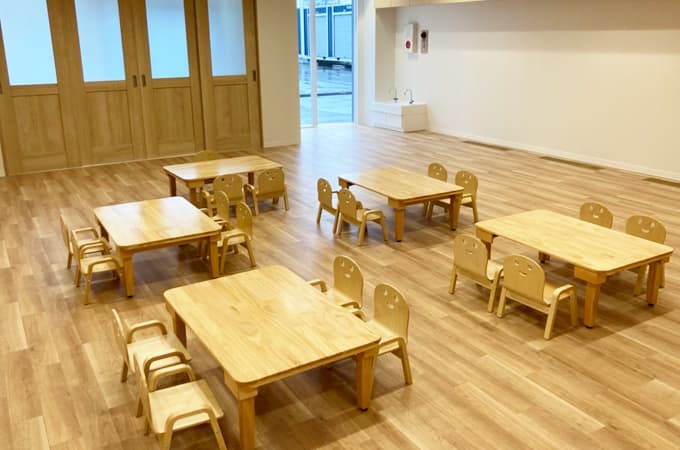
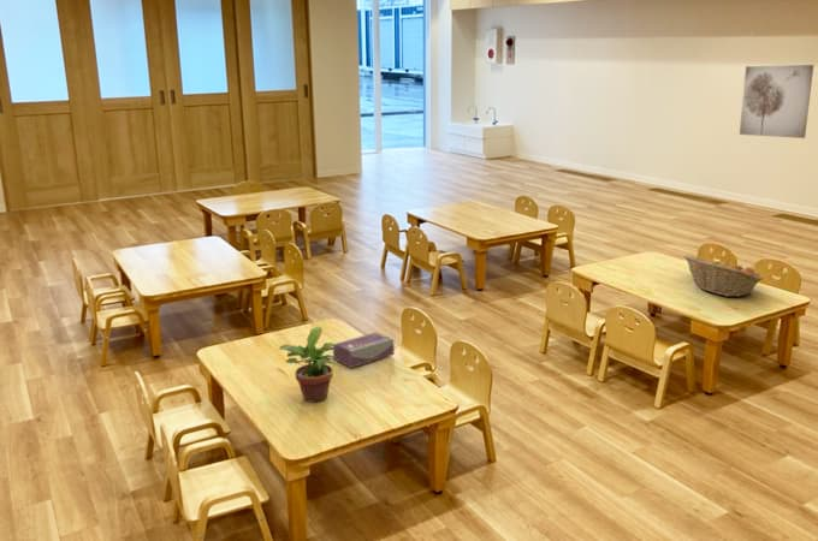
+ potted plant [278,326,339,404]
+ fruit basket [683,254,764,298]
+ tissue box [332,332,396,369]
+ wall art [739,64,814,139]
